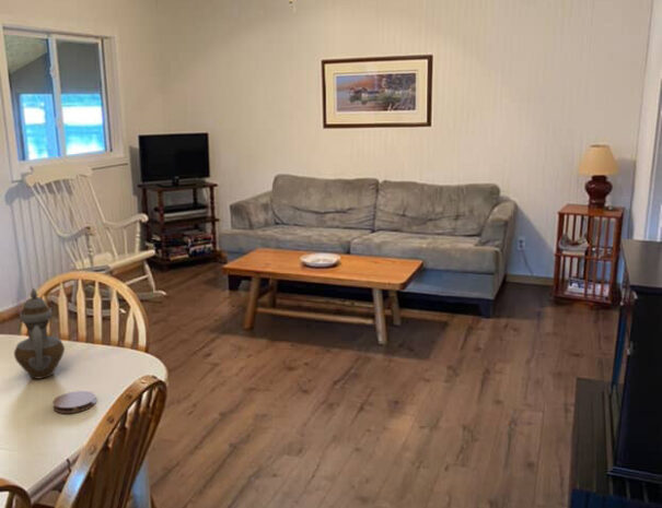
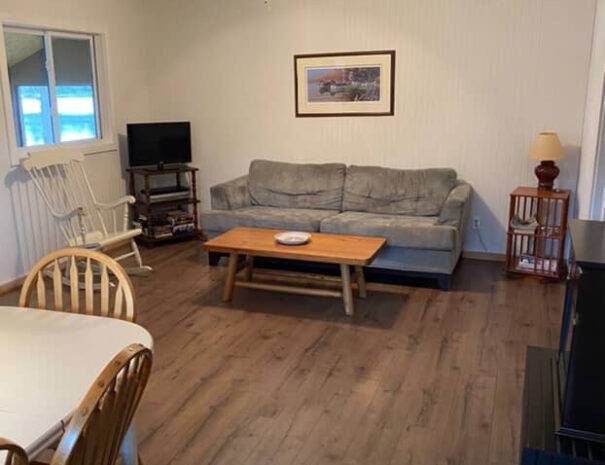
- teapot [13,286,66,380]
- coaster [51,390,97,414]
